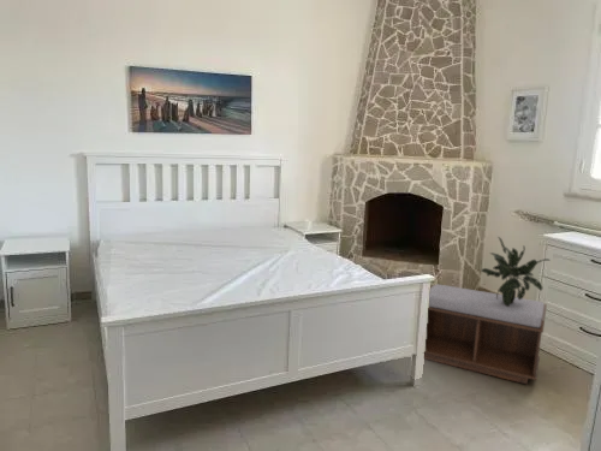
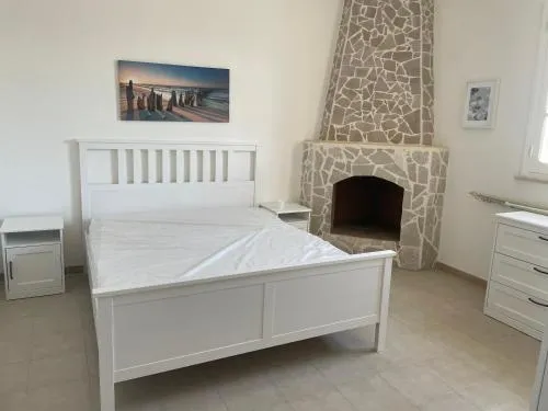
- bench [423,283,548,386]
- potted plant [480,236,552,307]
